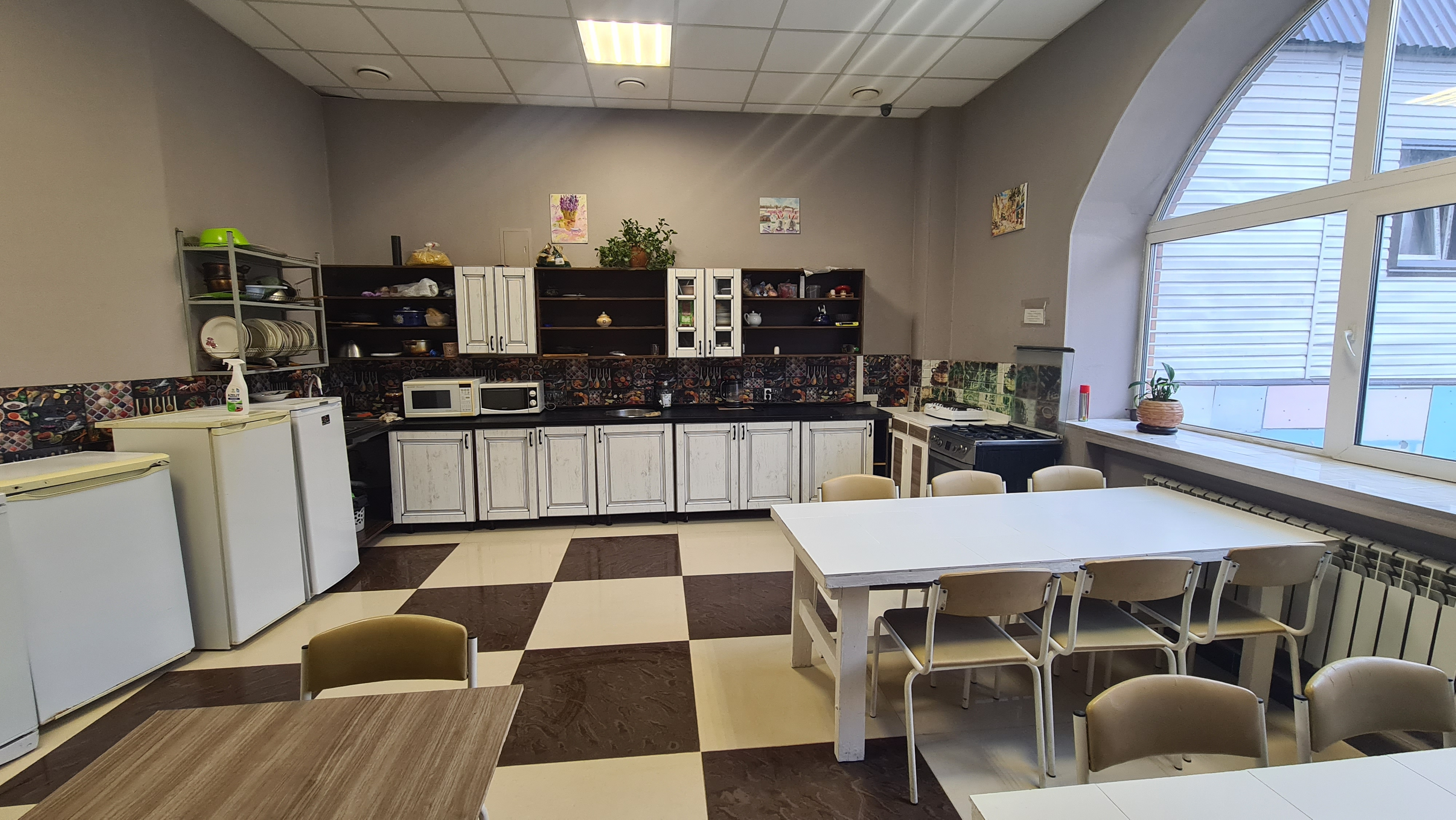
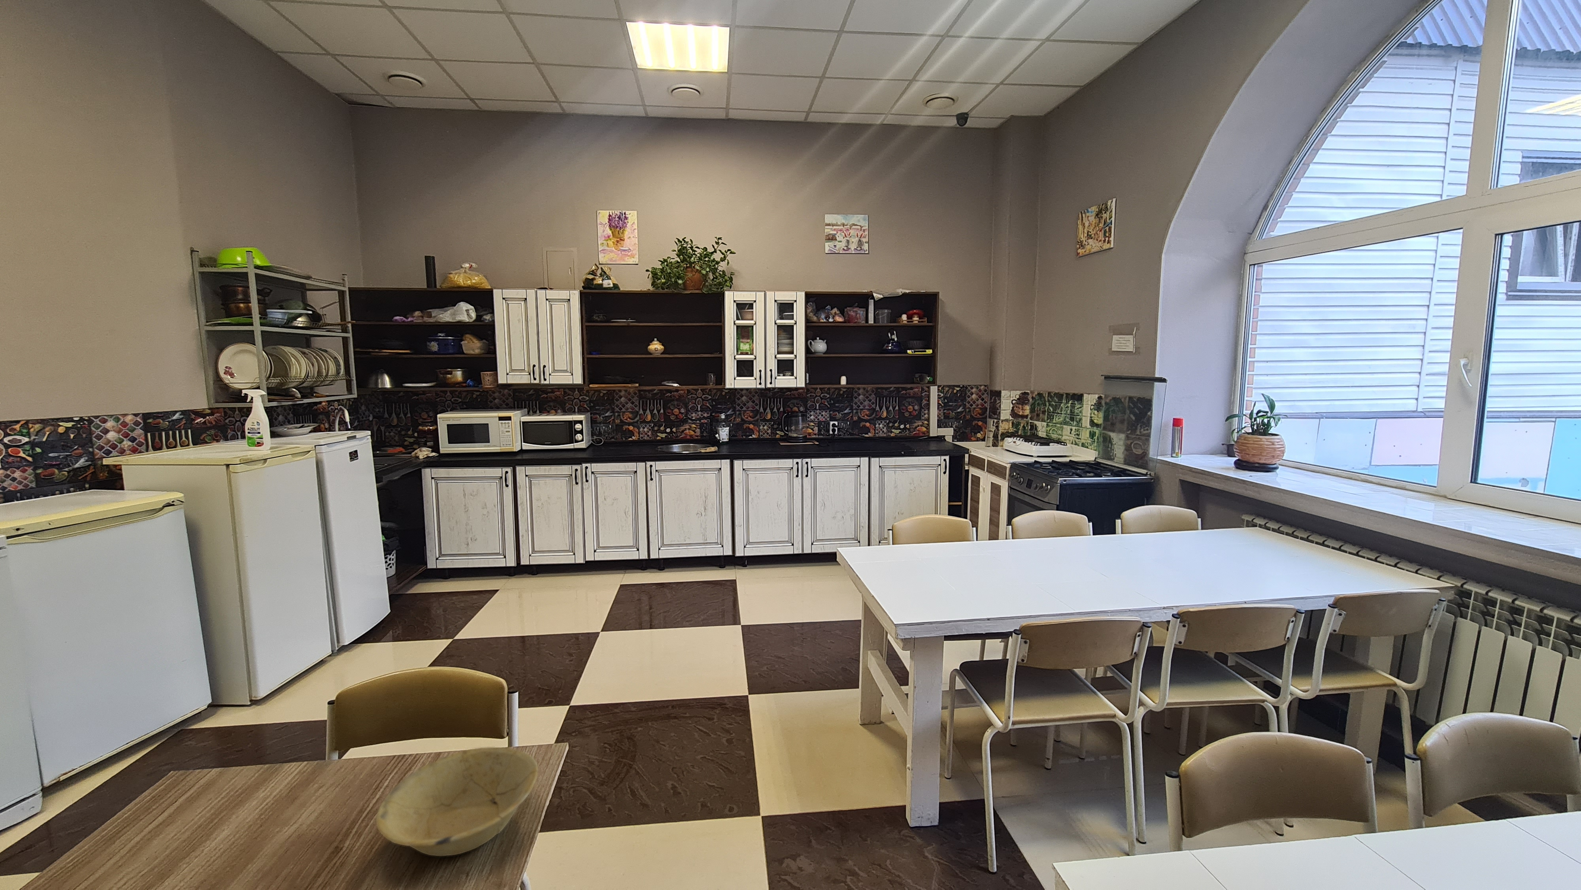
+ bowl [376,747,539,856]
